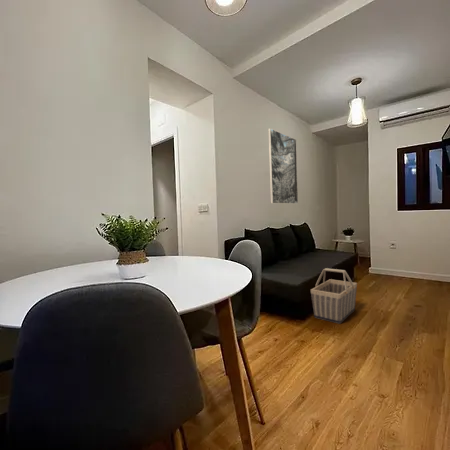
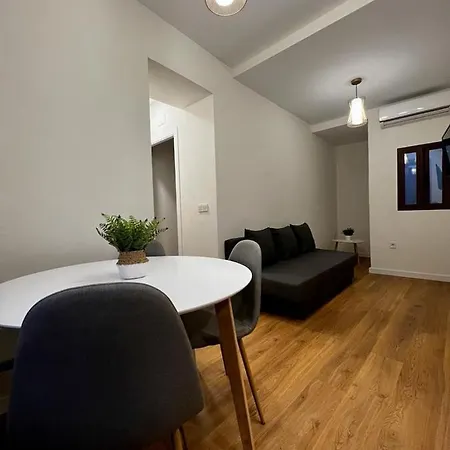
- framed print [267,127,299,205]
- basket [310,267,358,325]
